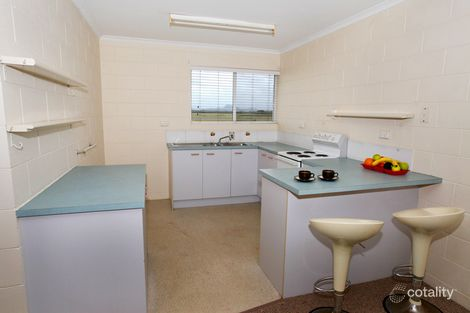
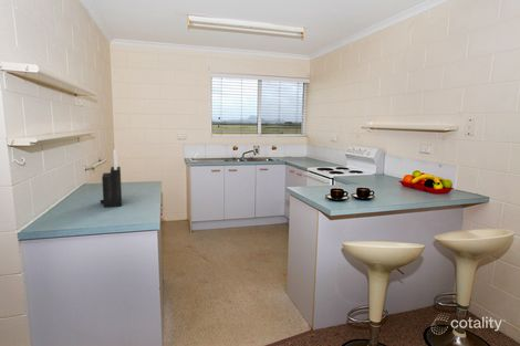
+ knife block [100,148,123,208]
